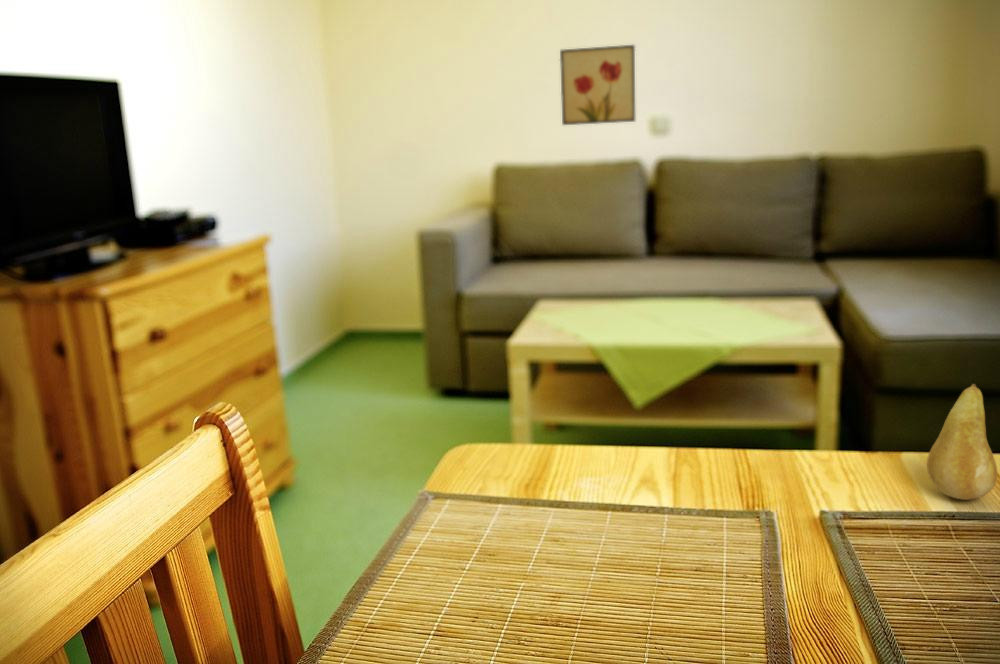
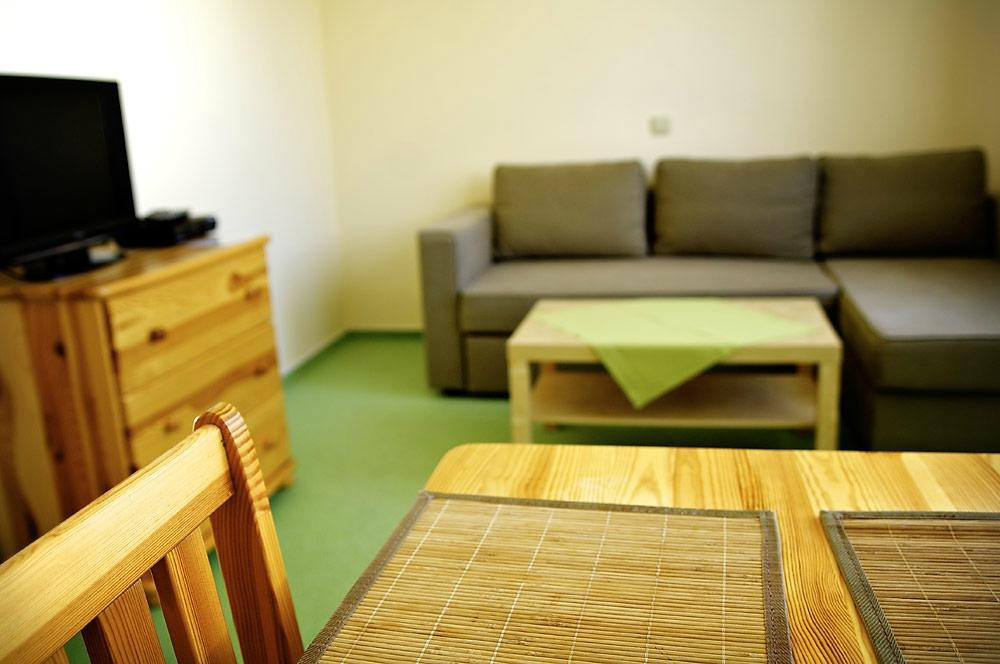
- fruit [926,383,998,501]
- wall art [559,44,636,126]
